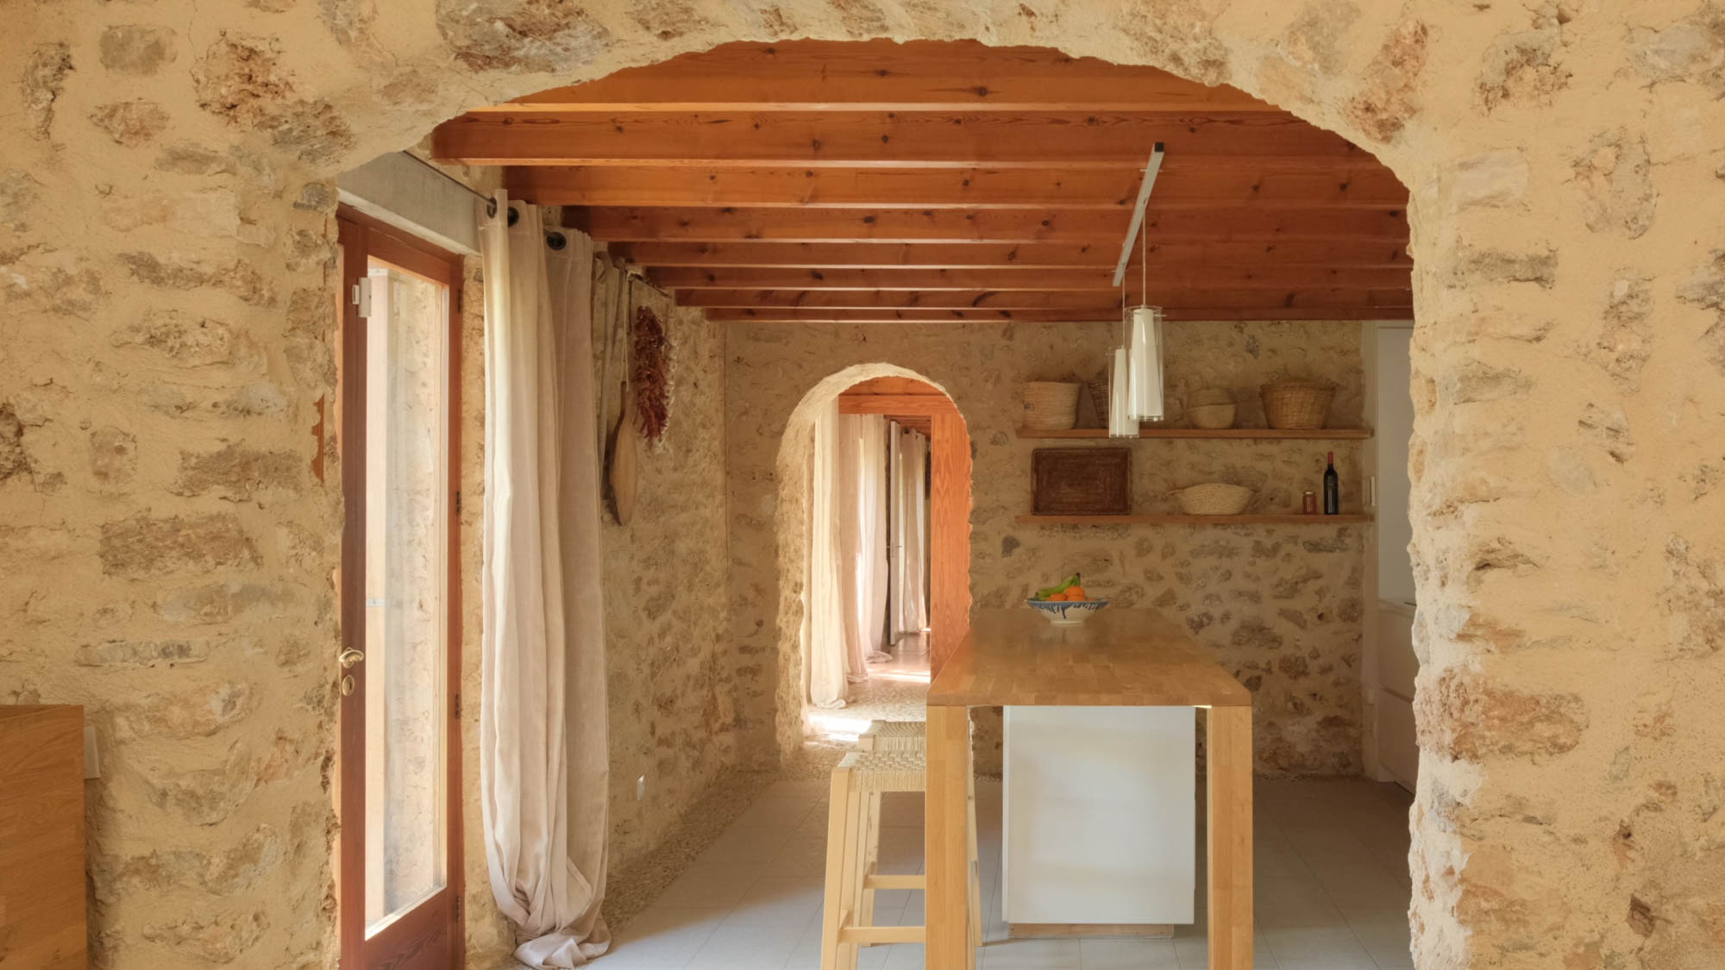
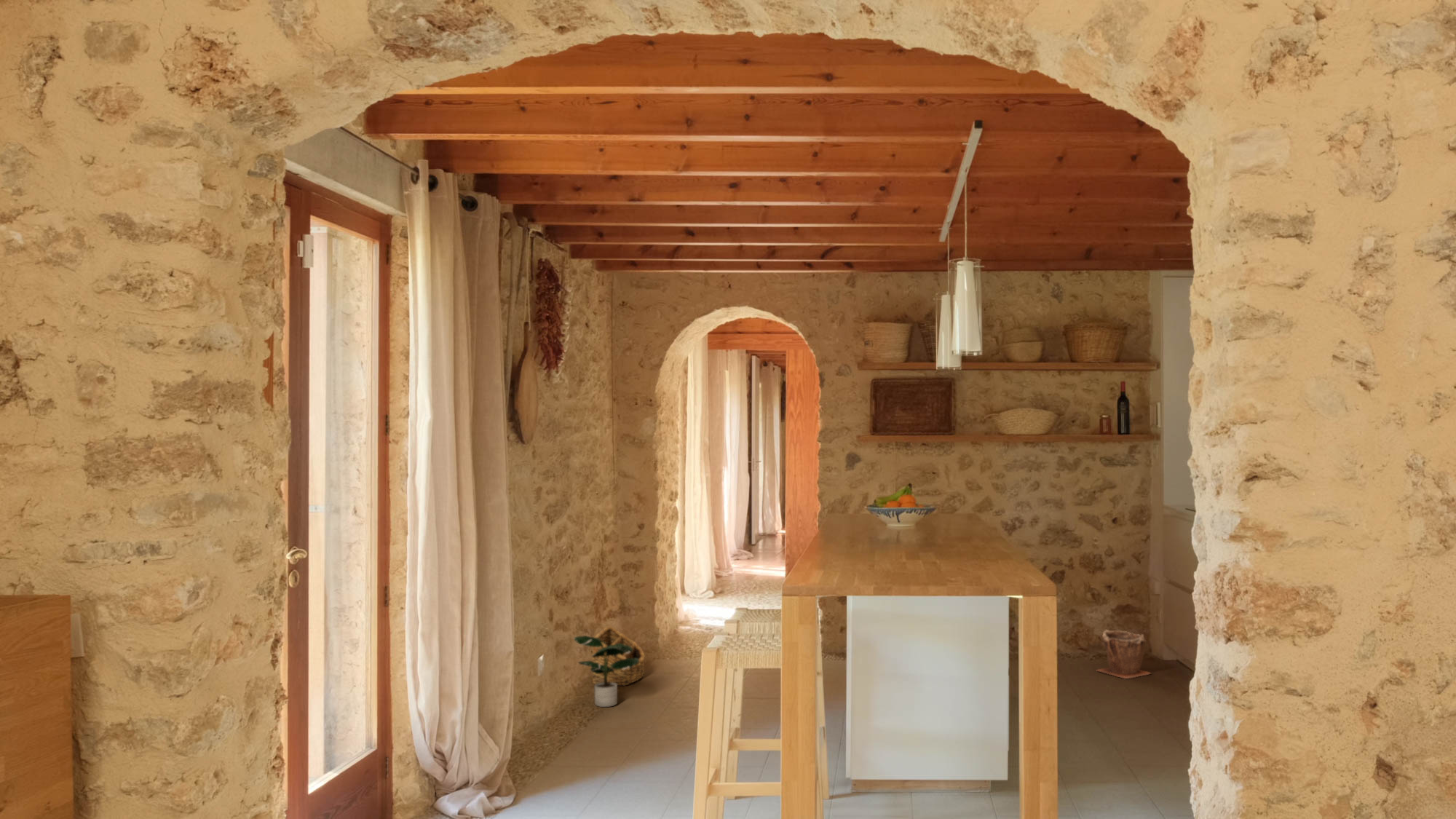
+ potted plant [573,635,639,708]
+ basket [592,625,646,687]
+ plant pot [1096,629,1152,679]
